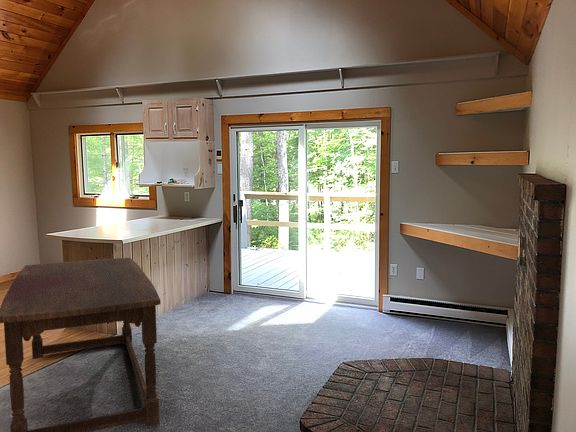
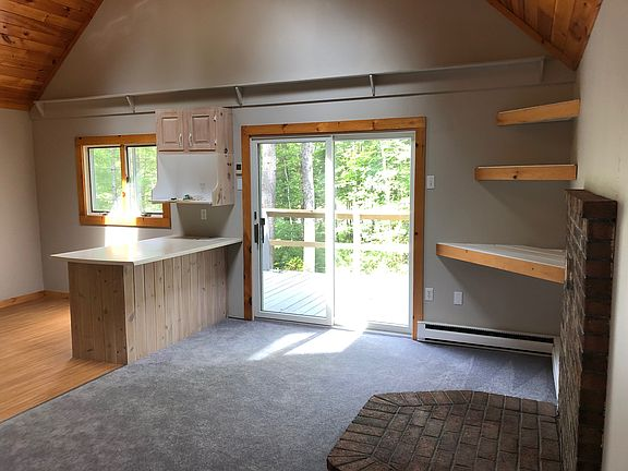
- dining table [0,257,162,432]
